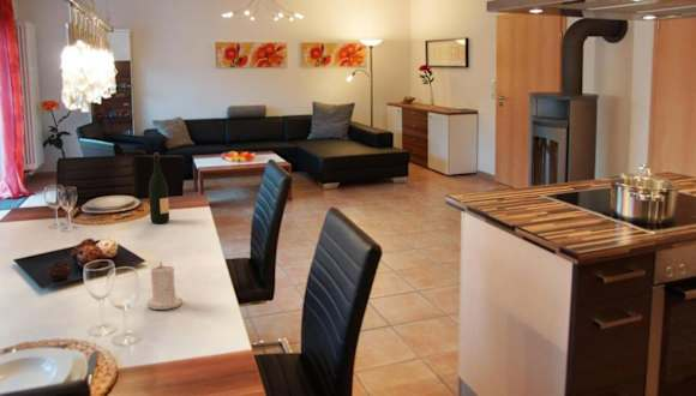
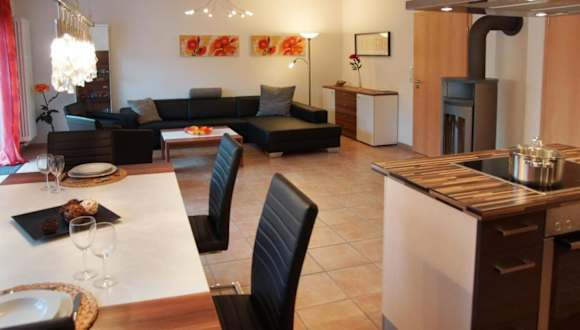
- wine bottle [148,151,170,224]
- candle [146,260,184,311]
